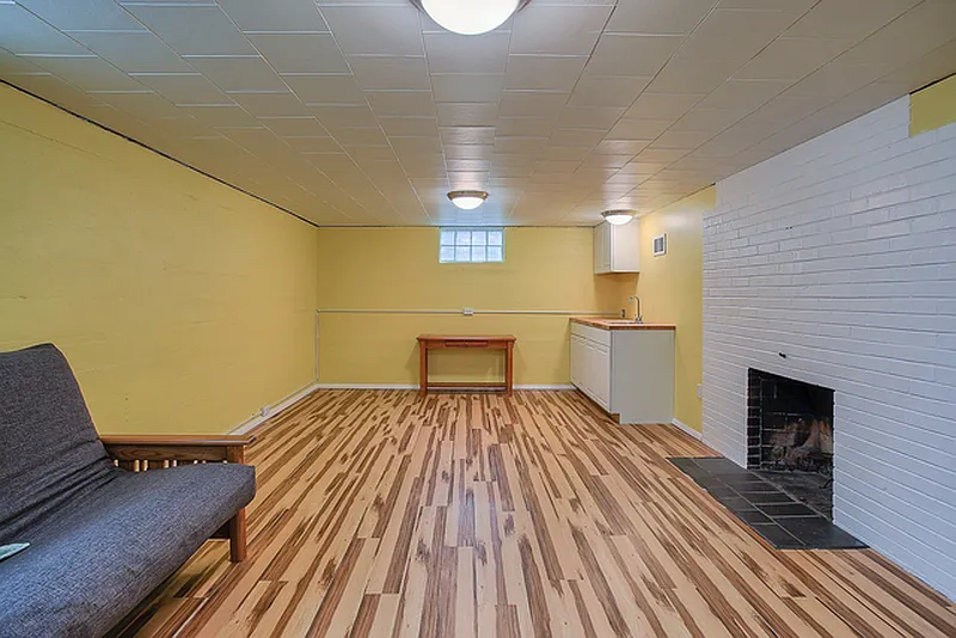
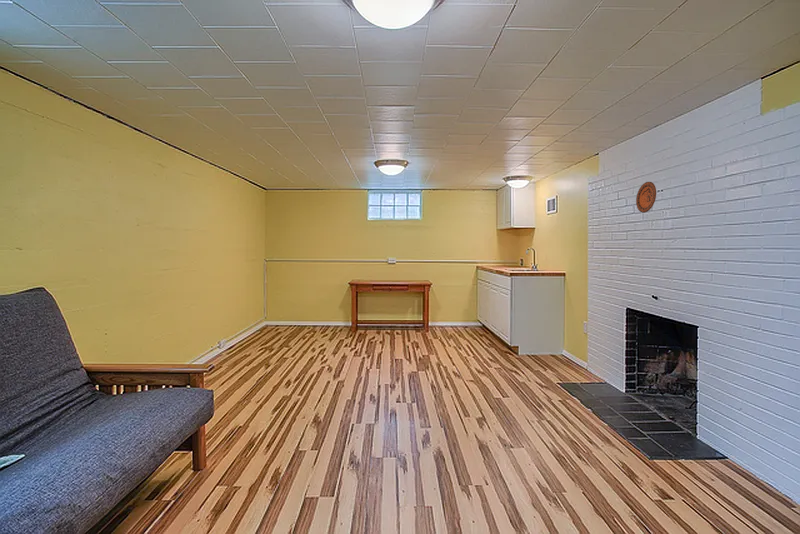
+ decorative plate [635,181,657,214]
